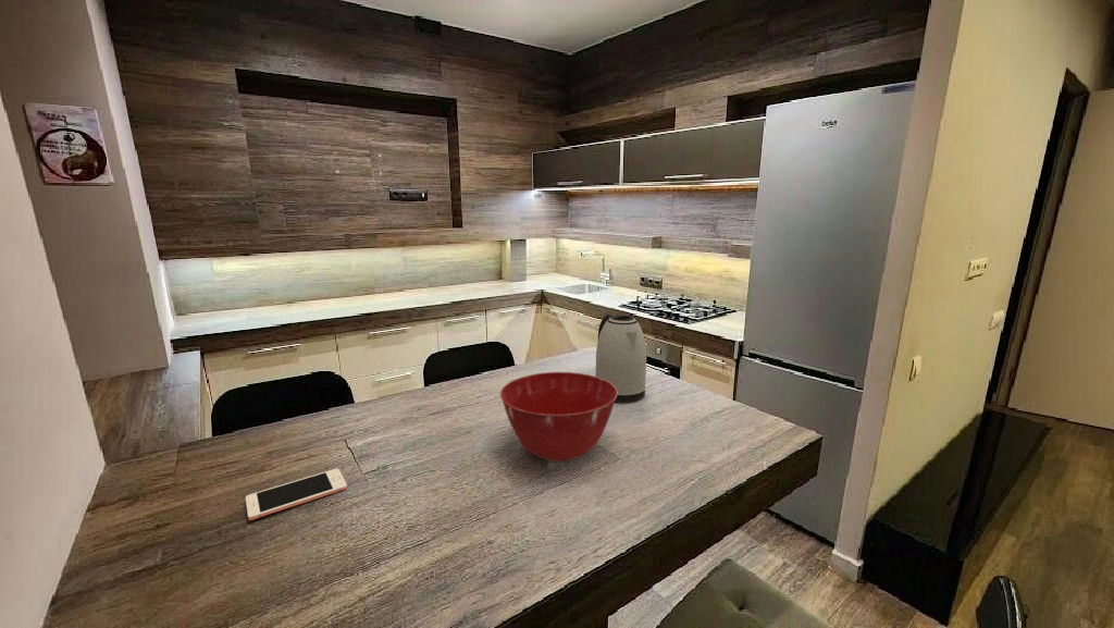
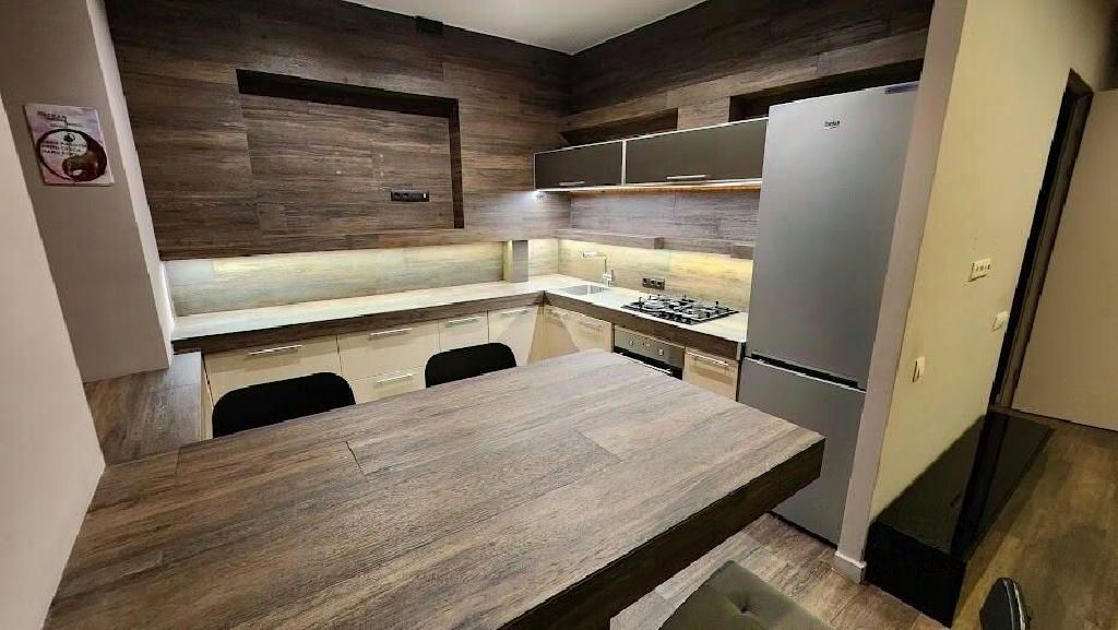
- cell phone [245,468,348,521]
- kettle [595,312,647,403]
- mixing bowl [499,371,618,463]
